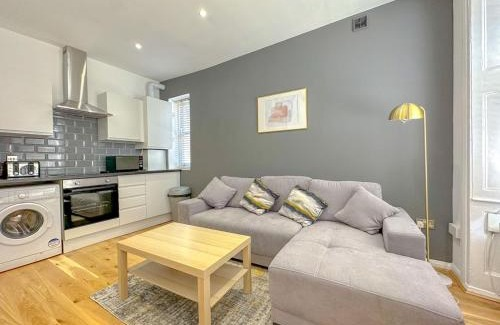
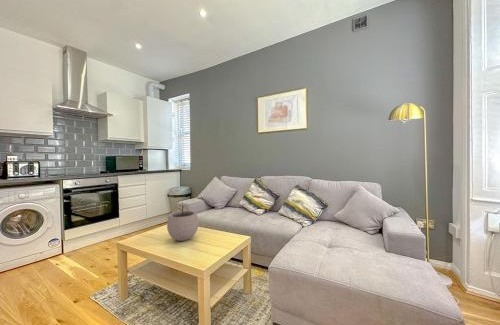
+ plant pot [166,201,199,242]
